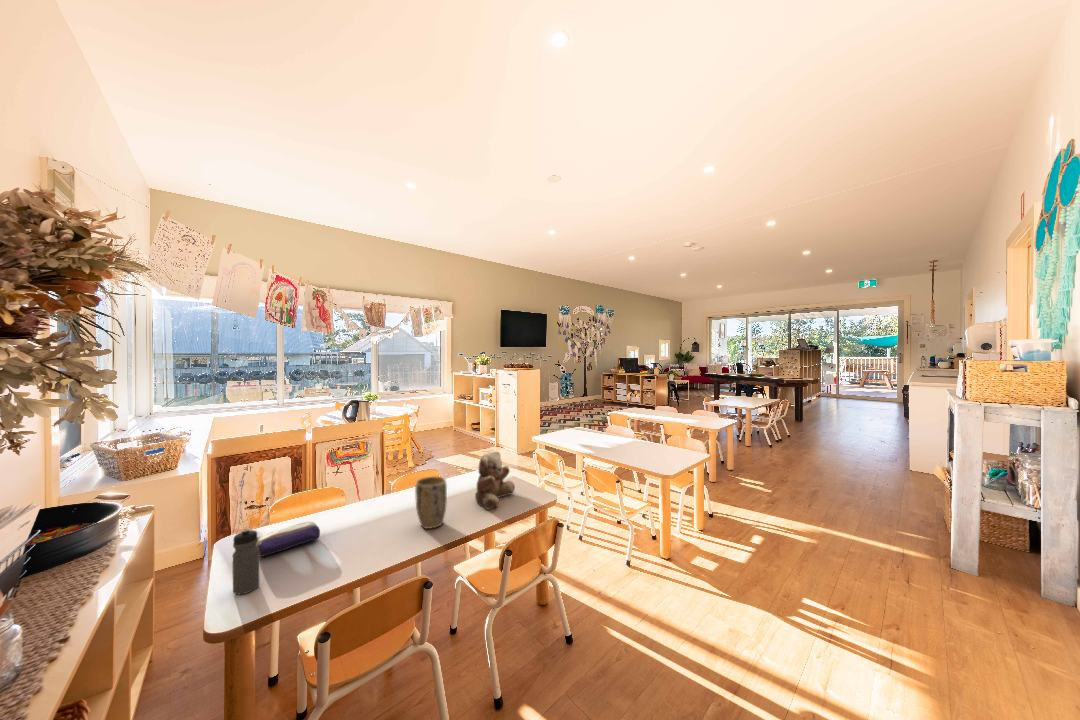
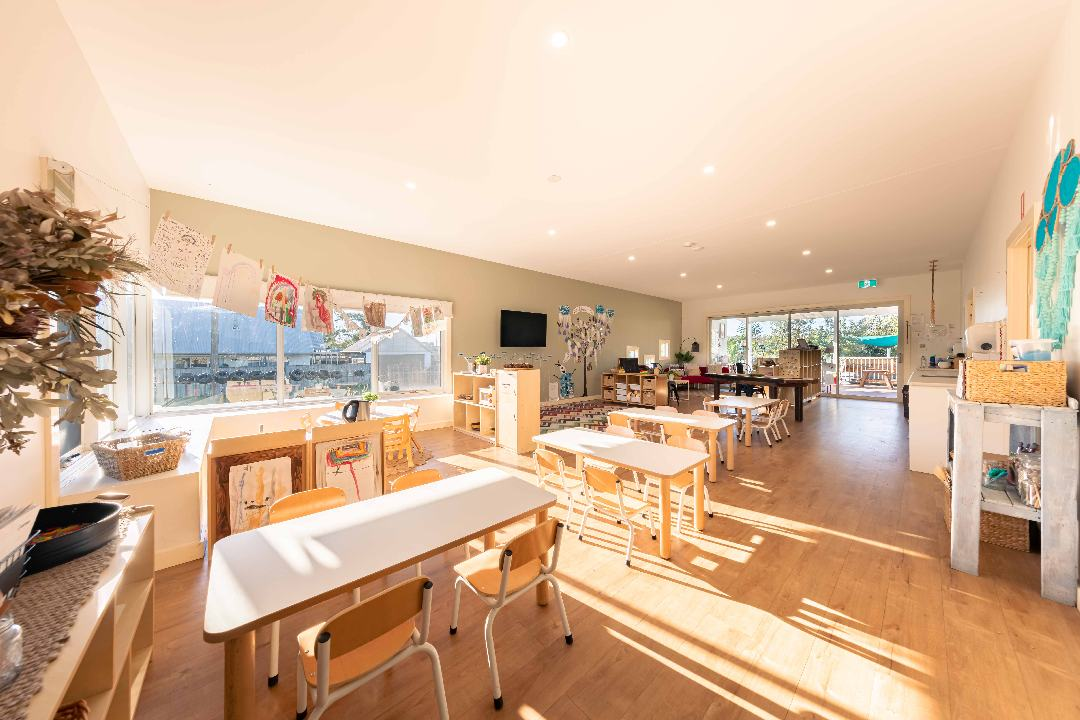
- plant pot [414,476,448,530]
- teddy bear [474,450,516,511]
- water bottle [231,527,260,595]
- pencil case [256,521,321,558]
